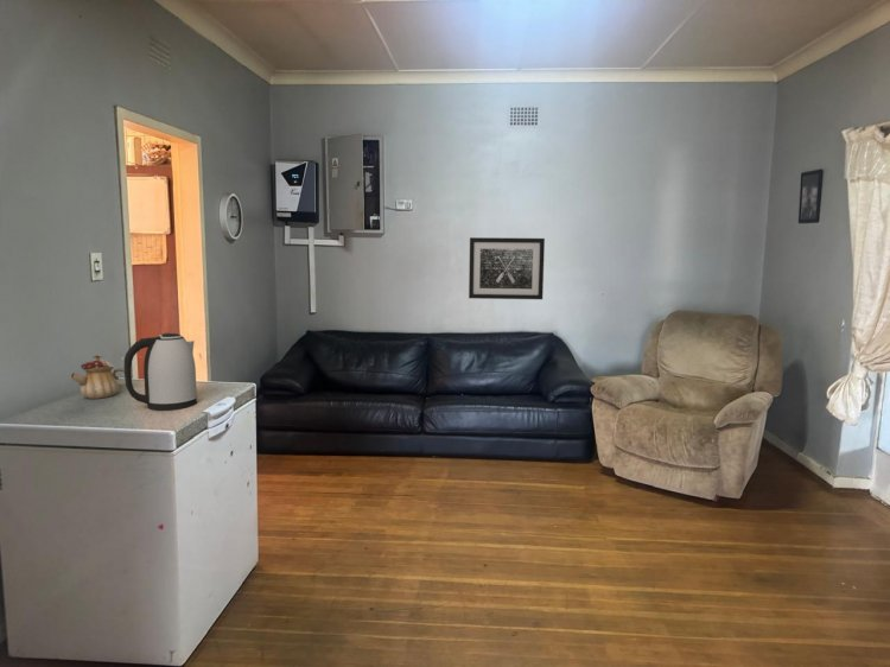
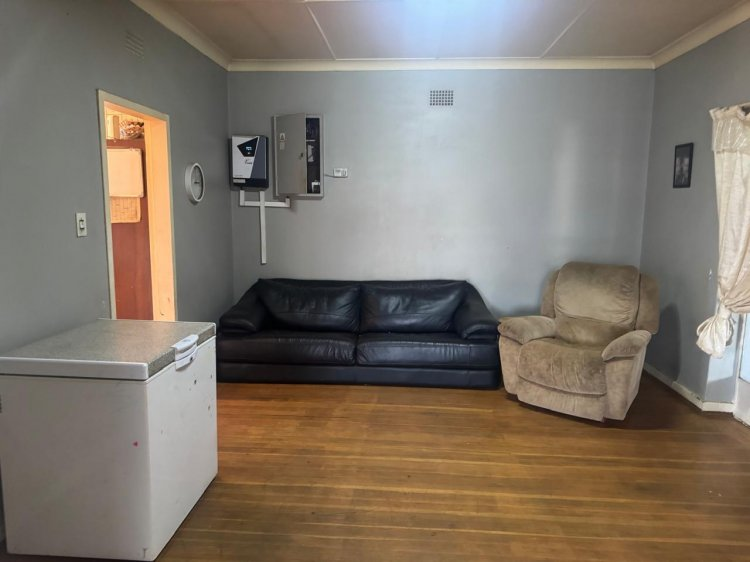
- teapot [70,354,126,400]
- kettle [123,332,198,412]
- wall art [468,236,546,300]
